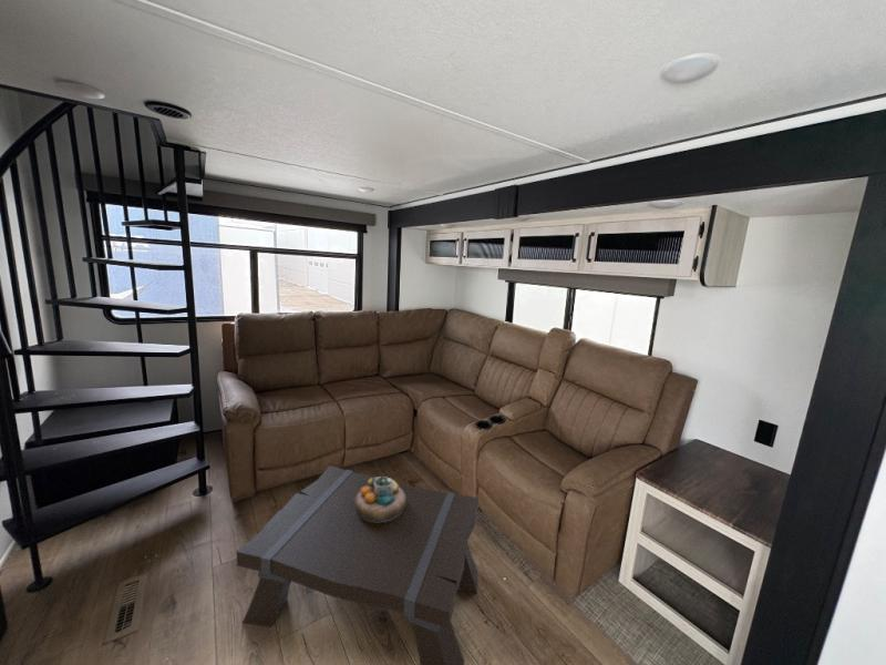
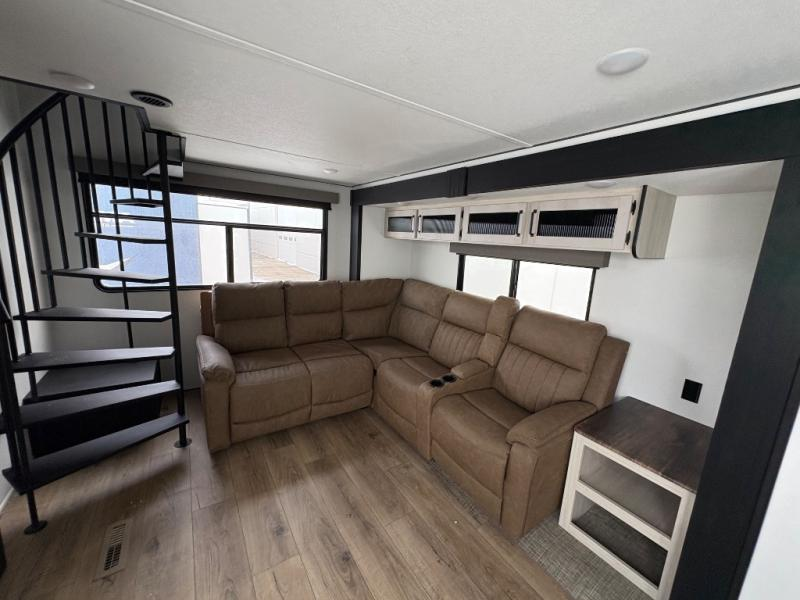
- coffee table [236,464,480,665]
- decorative bowl [356,474,405,523]
